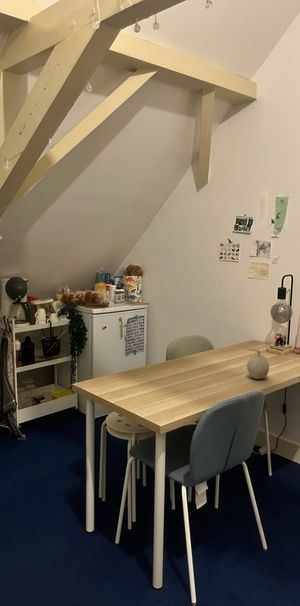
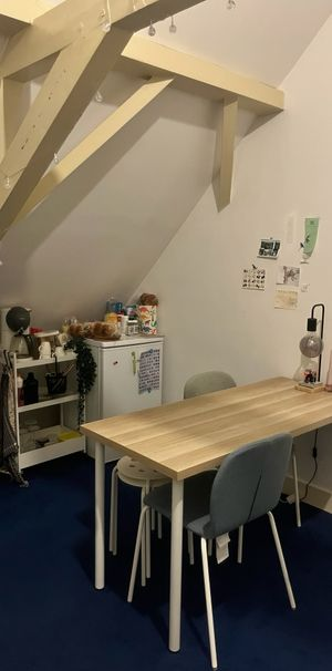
- fruit [246,349,270,380]
